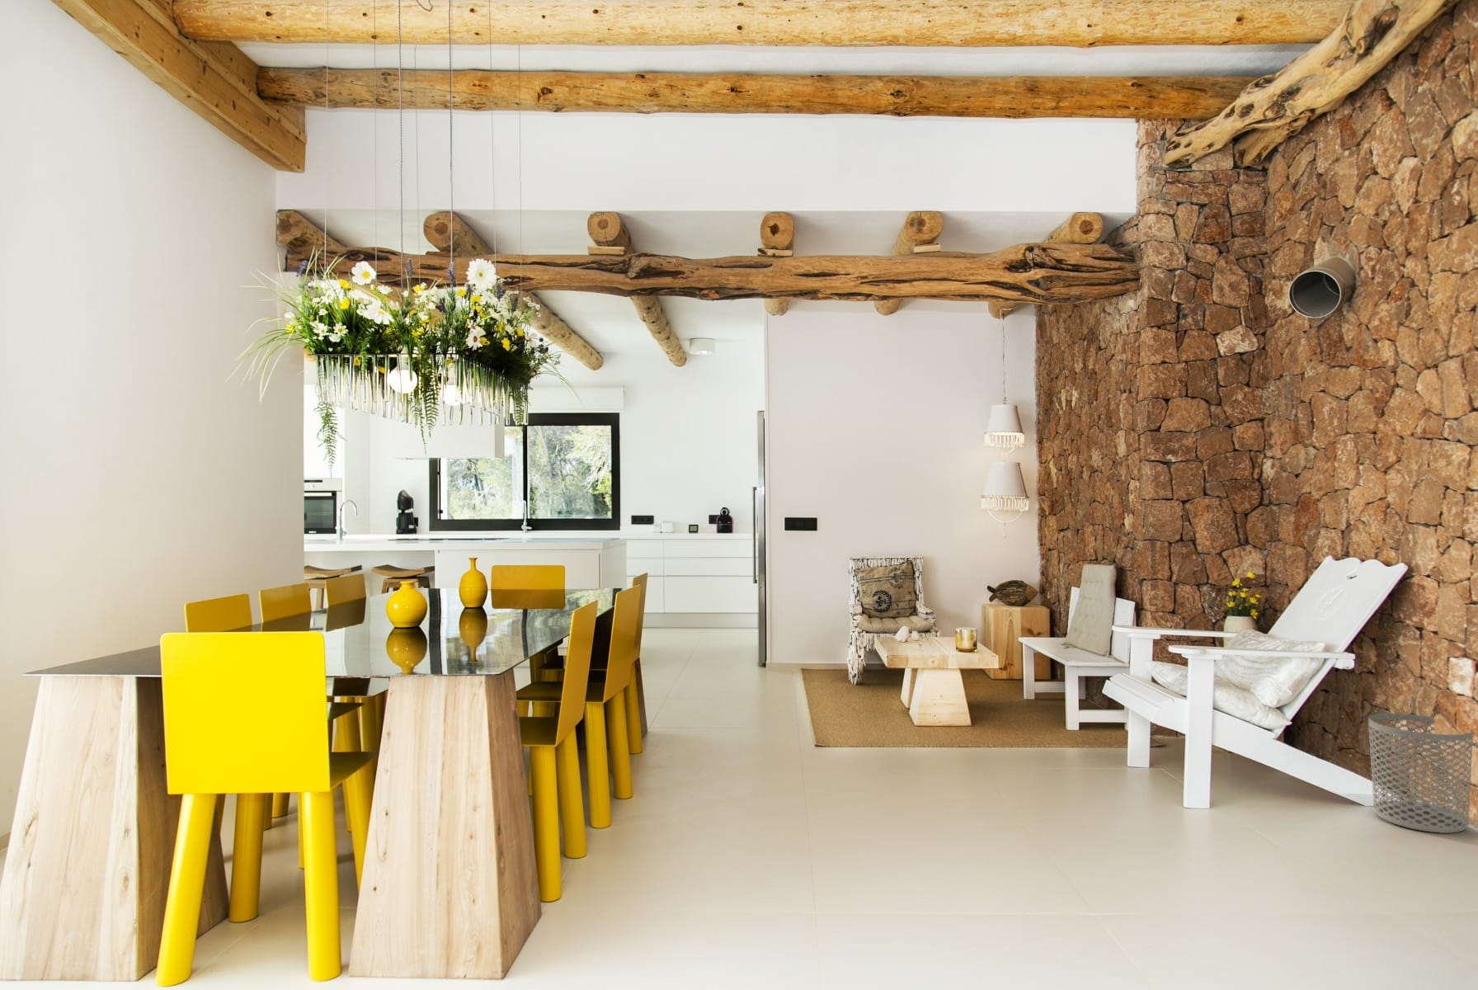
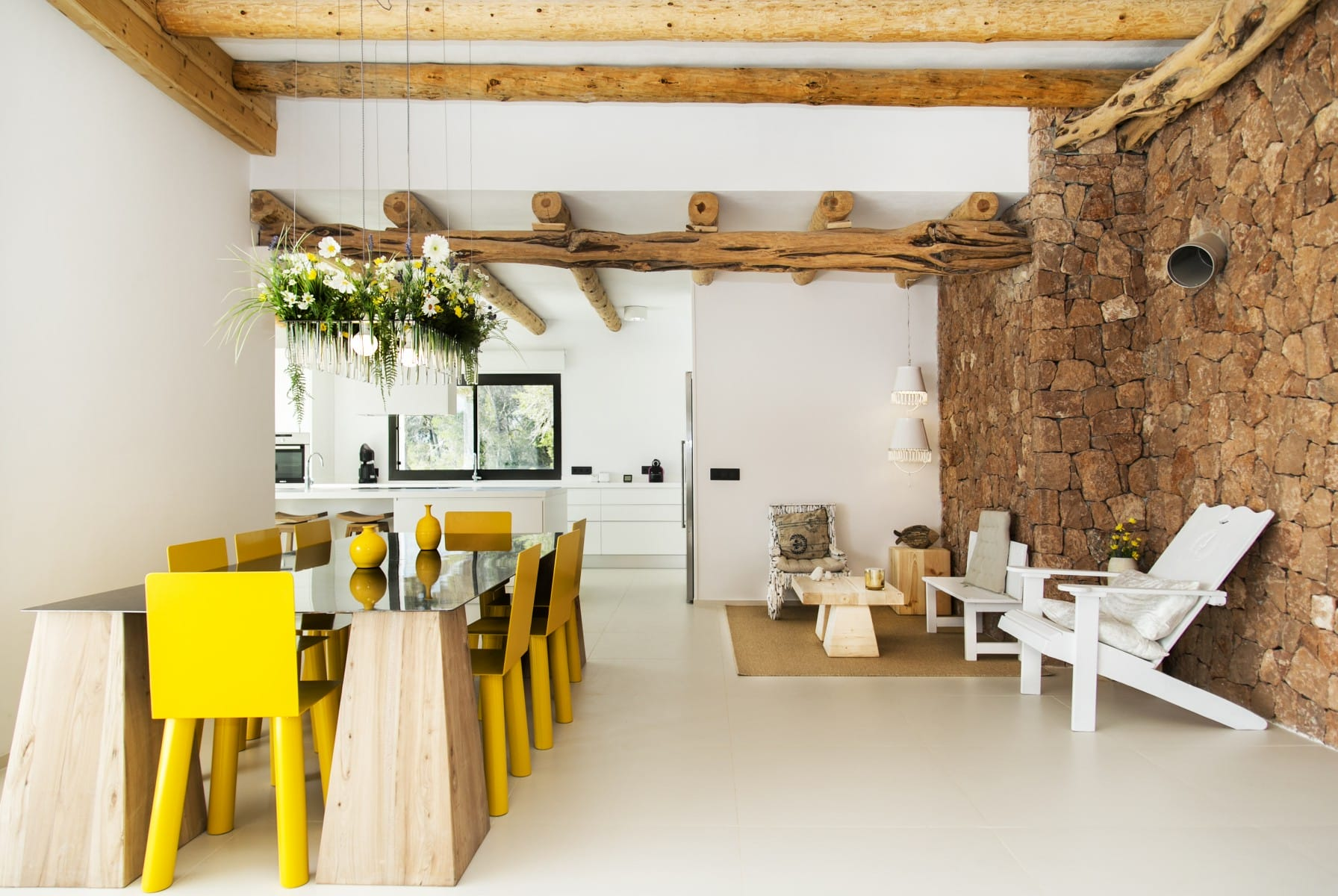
- waste bin [1368,712,1474,834]
